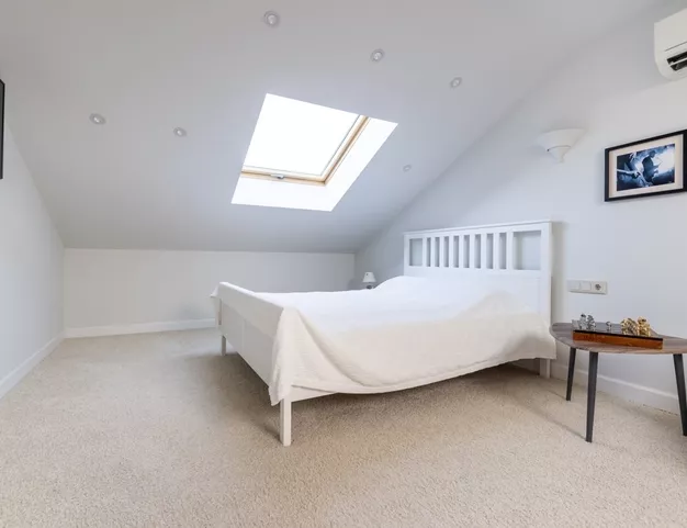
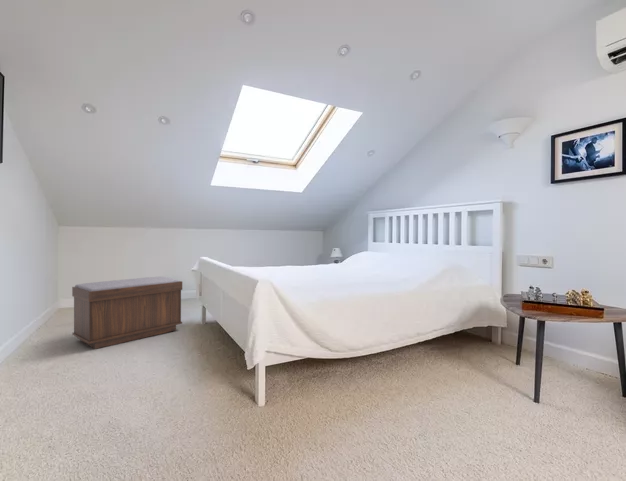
+ bench [71,276,183,350]
